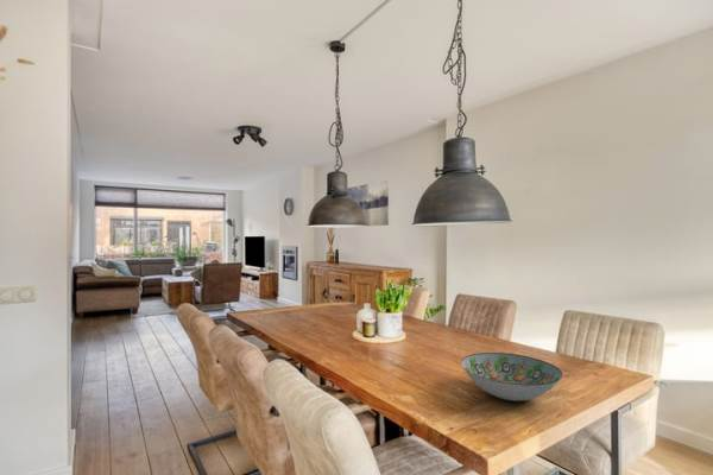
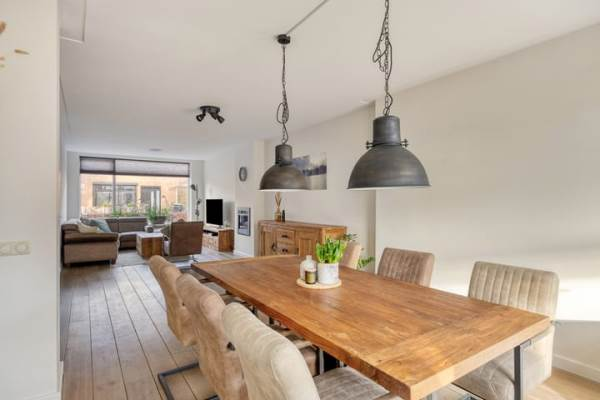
- decorative bowl [460,352,563,403]
